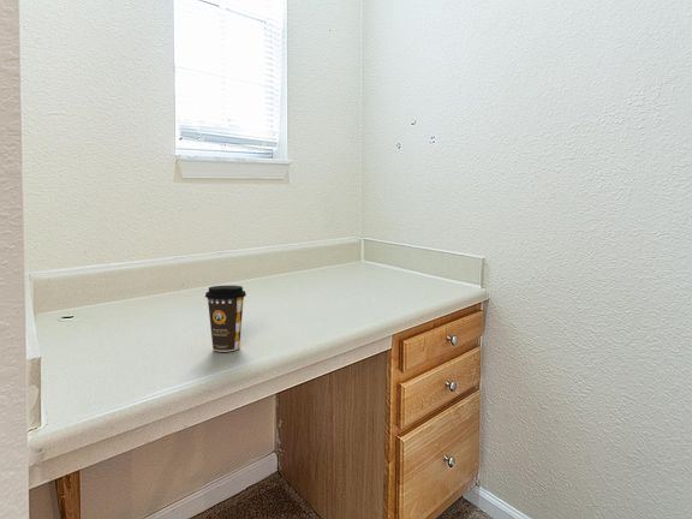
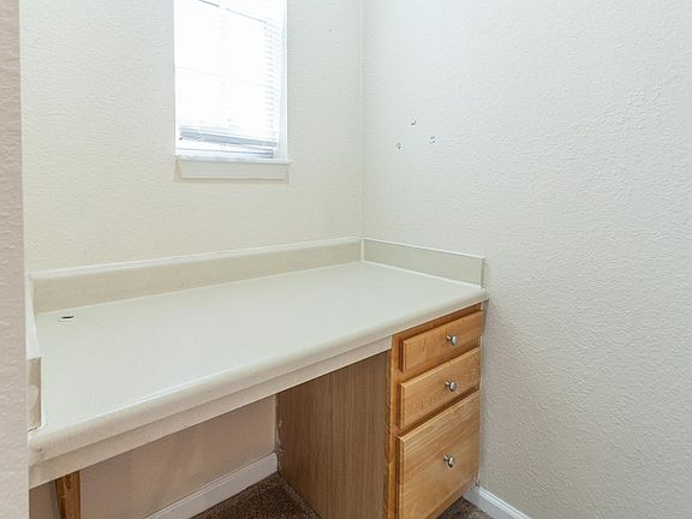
- coffee cup [204,285,247,353]
